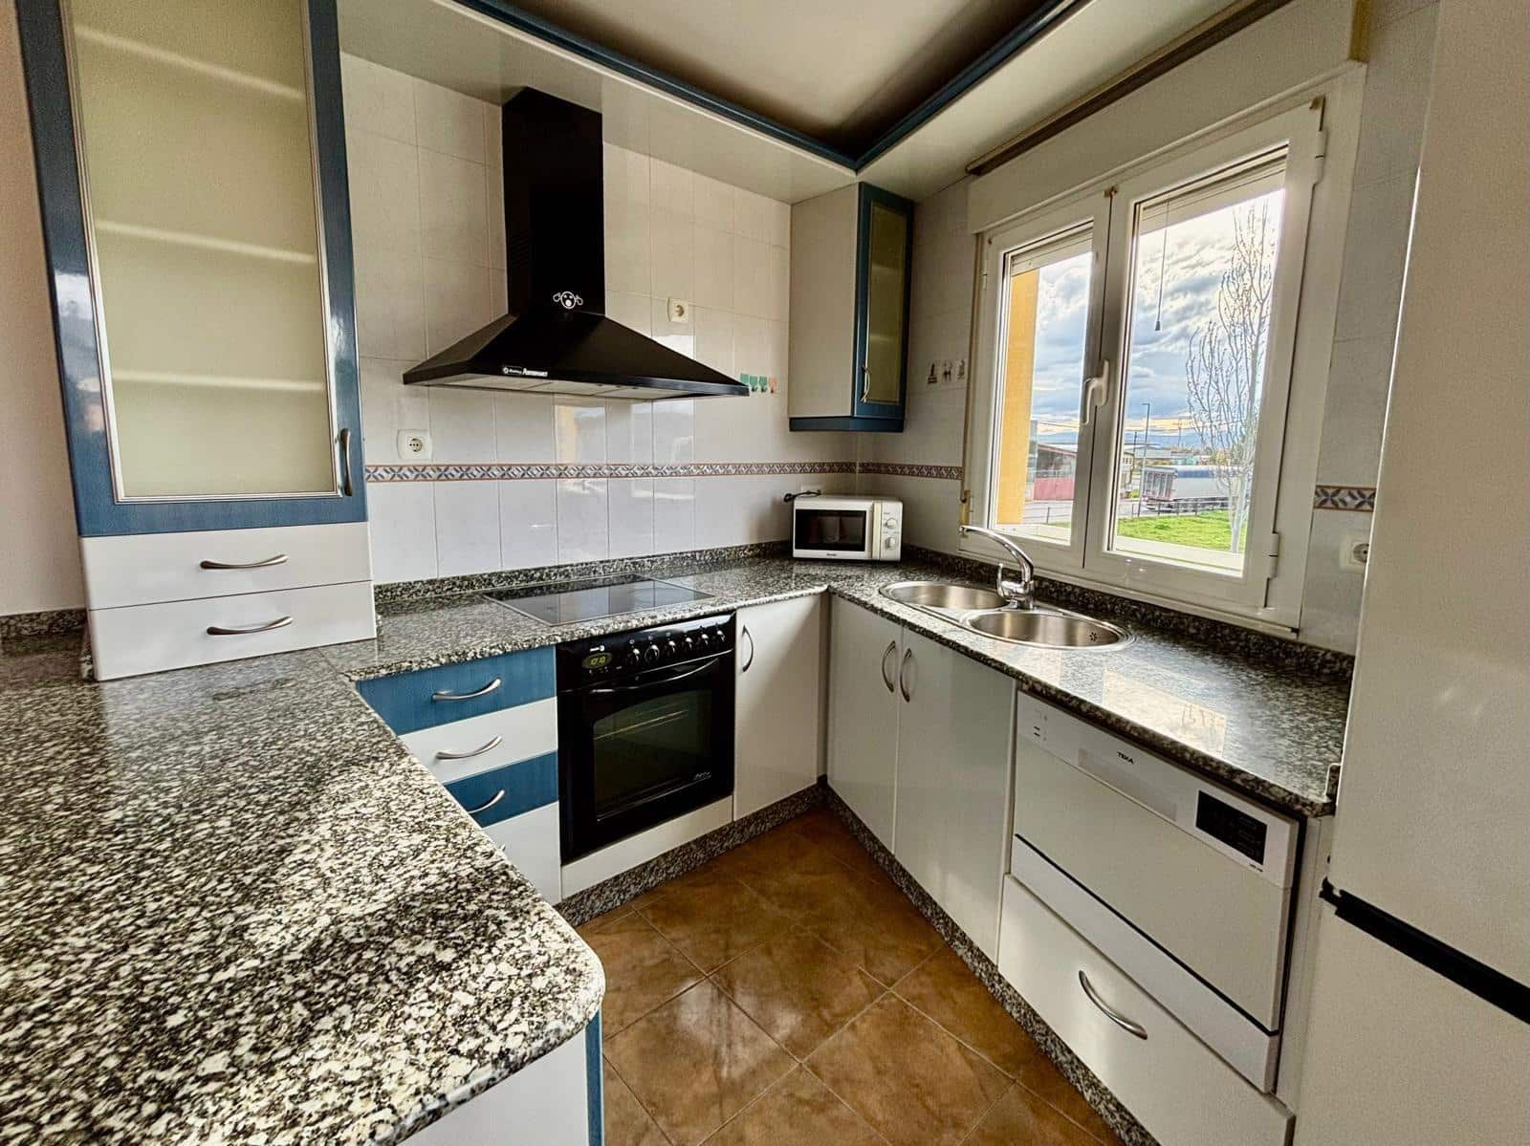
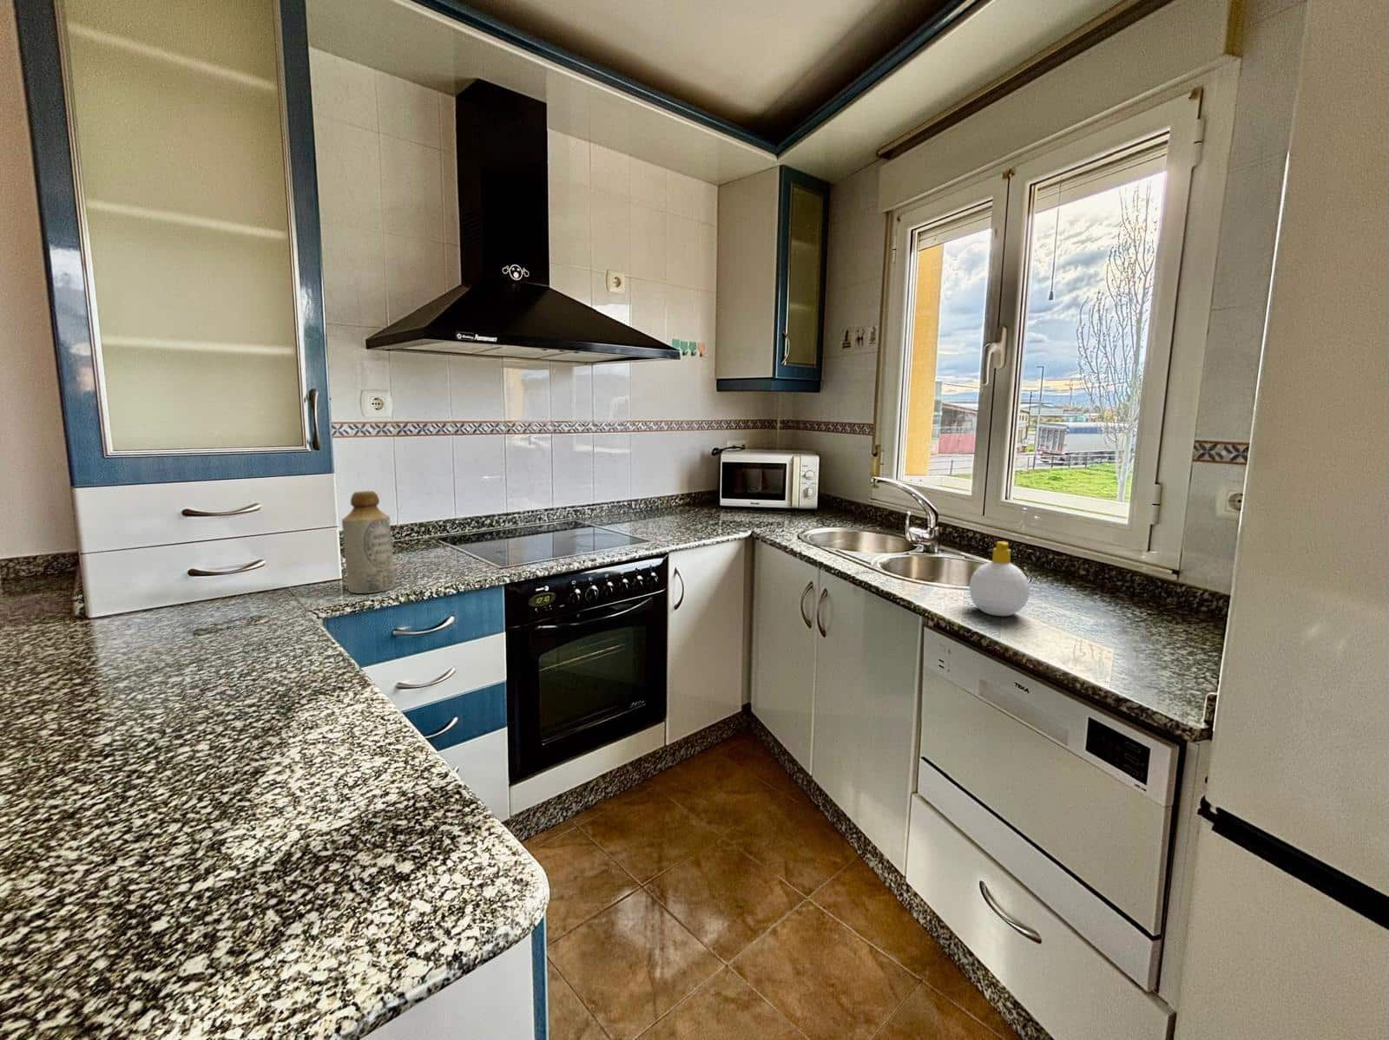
+ soap bottle [969,541,1031,617]
+ bottle [341,491,396,594]
